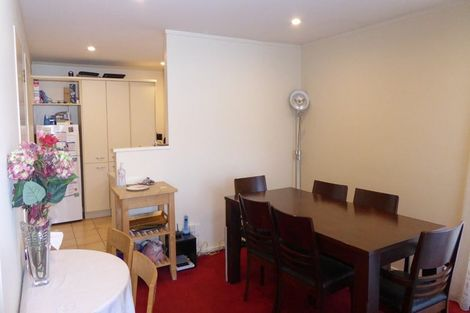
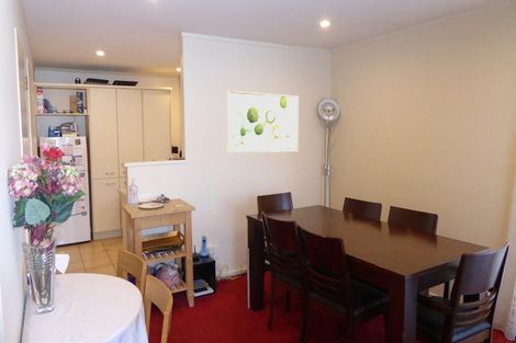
+ wall art [226,90,300,153]
